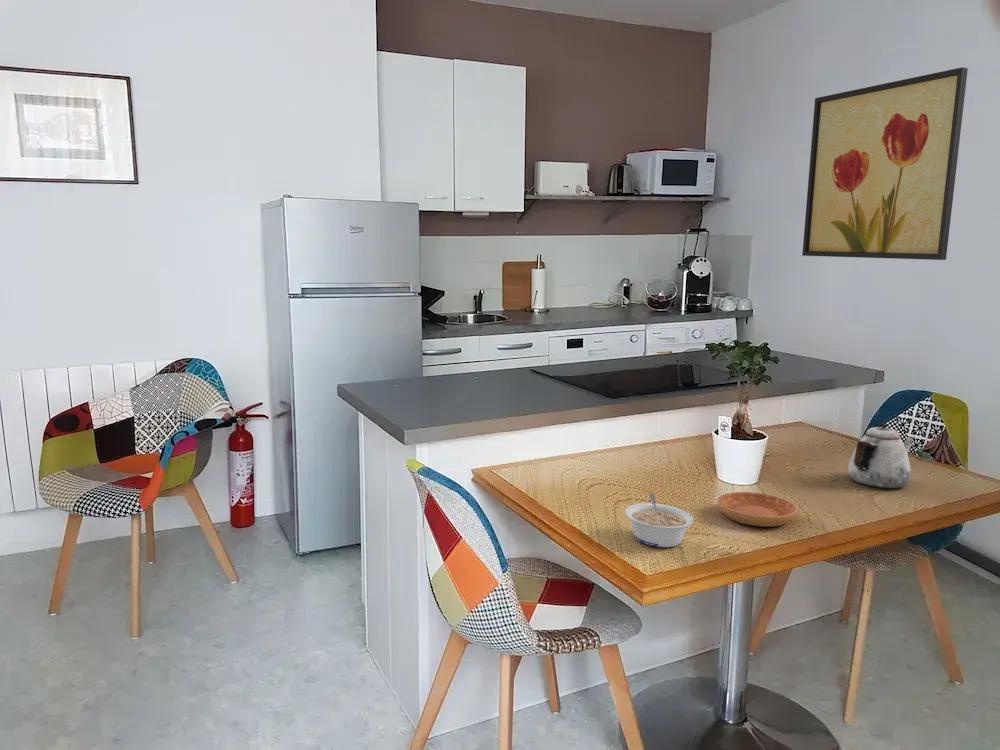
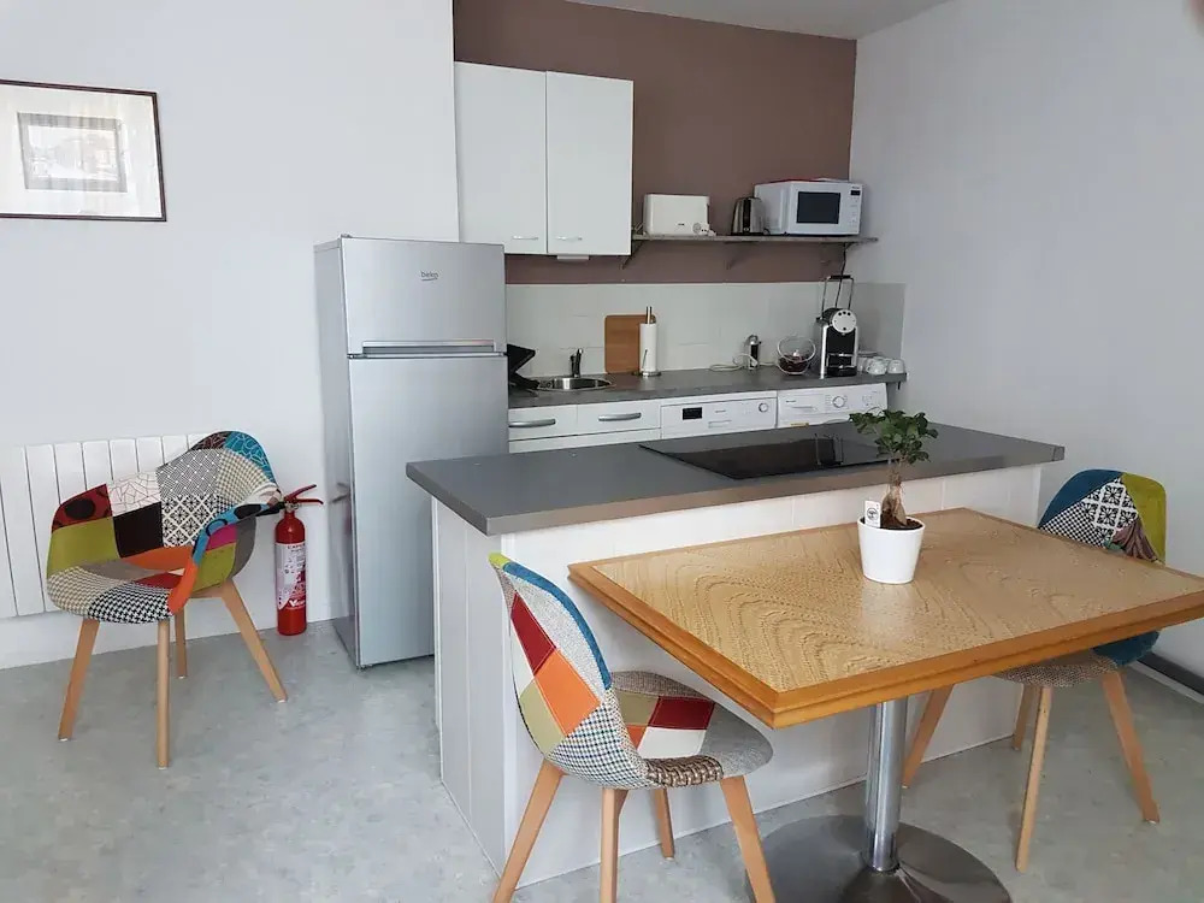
- teapot [847,423,914,489]
- wall art [801,66,969,261]
- saucer [716,491,798,528]
- legume [624,493,694,548]
